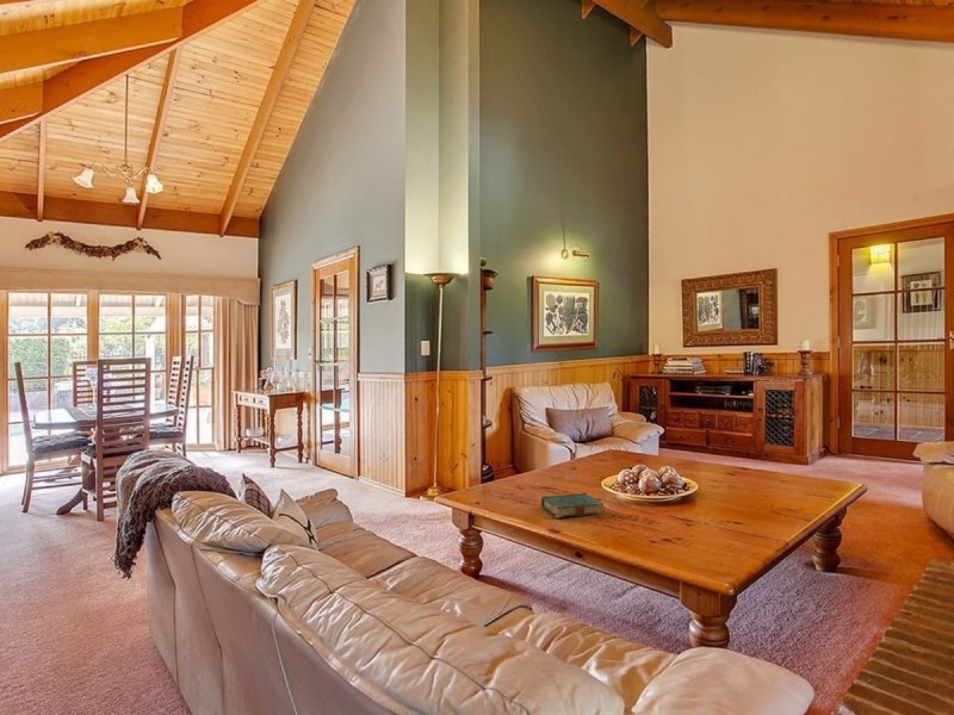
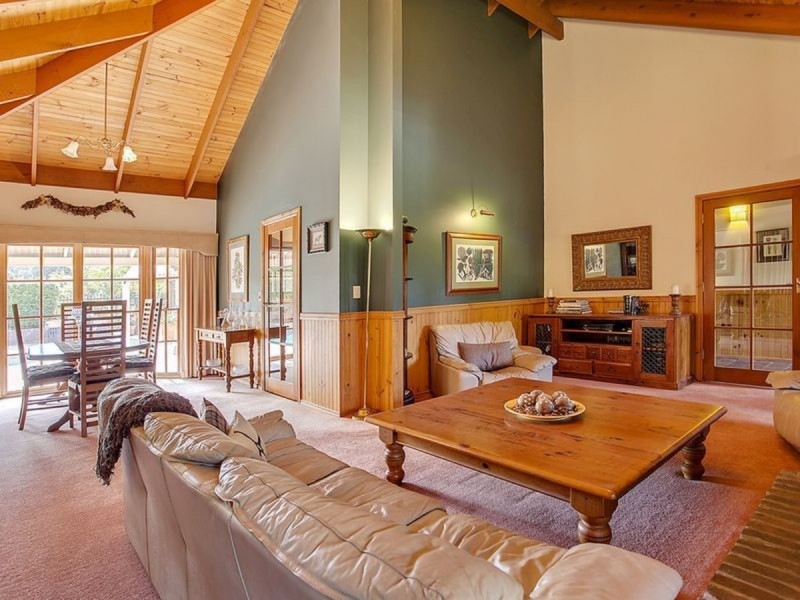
- book [540,492,605,518]
